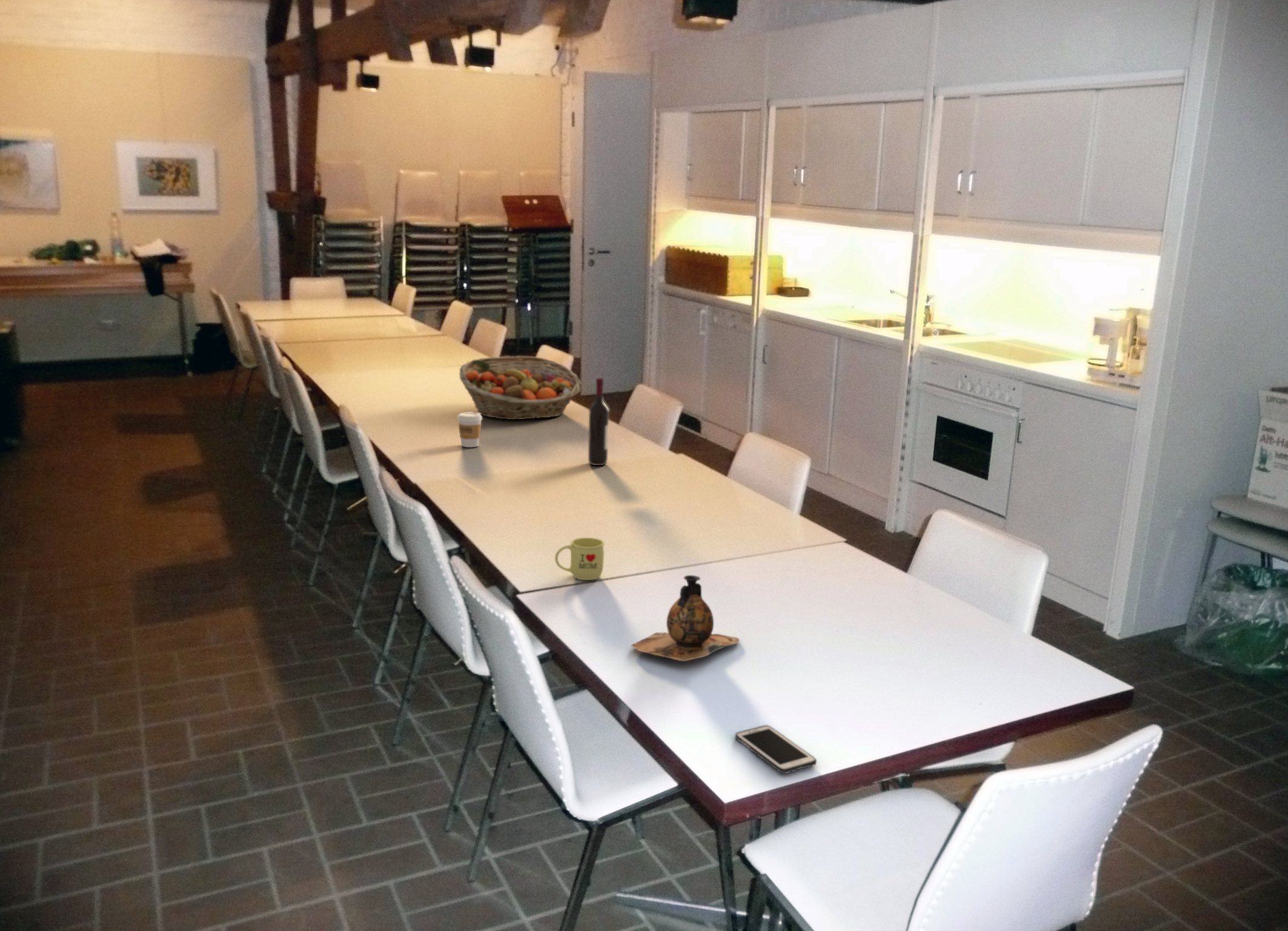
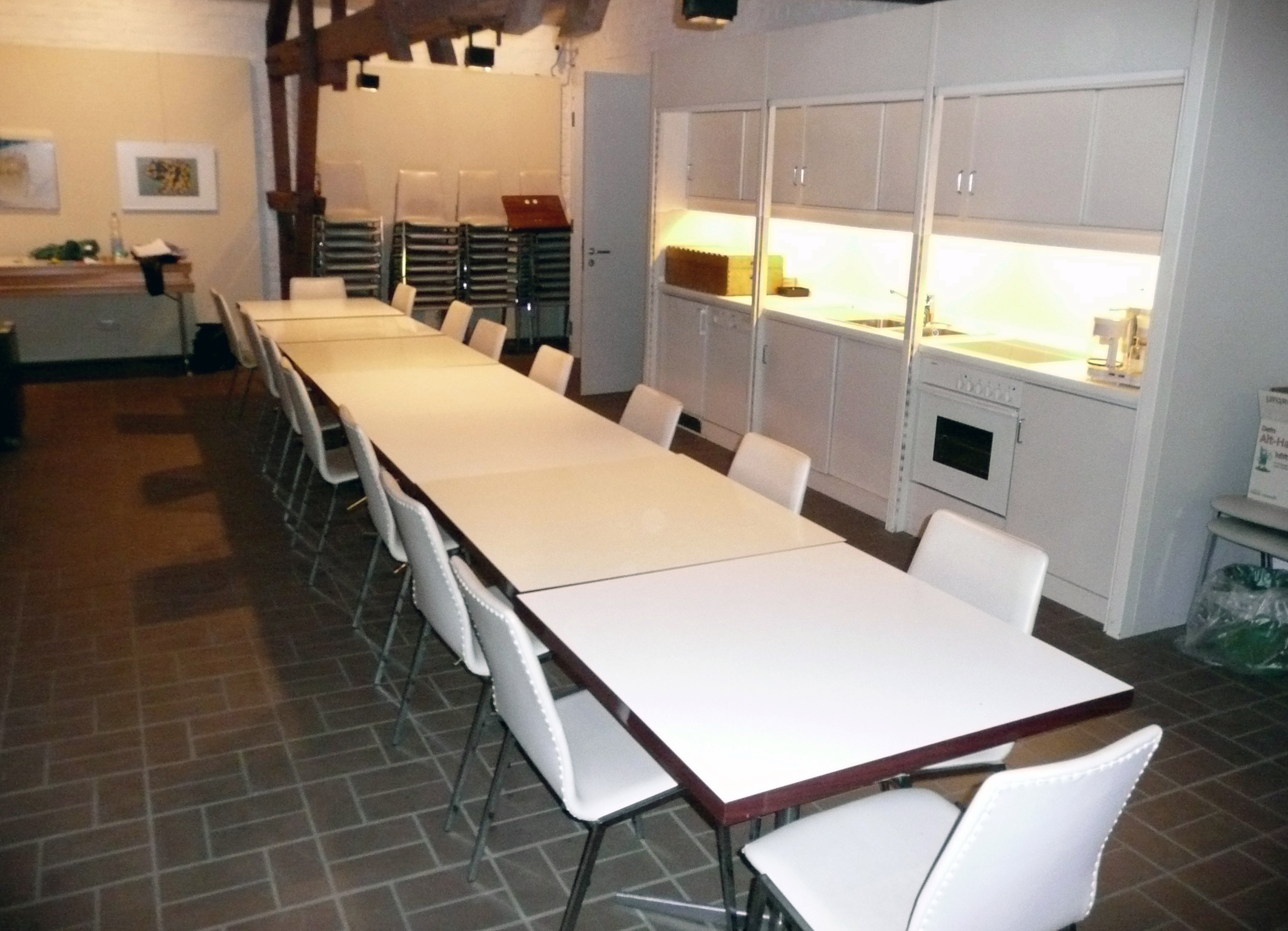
- cell phone [734,724,817,774]
- wine bottle [588,377,609,466]
- vase [630,575,740,662]
- fruit basket [459,356,582,420]
- coffee cup [457,412,483,448]
- mug [554,537,605,581]
